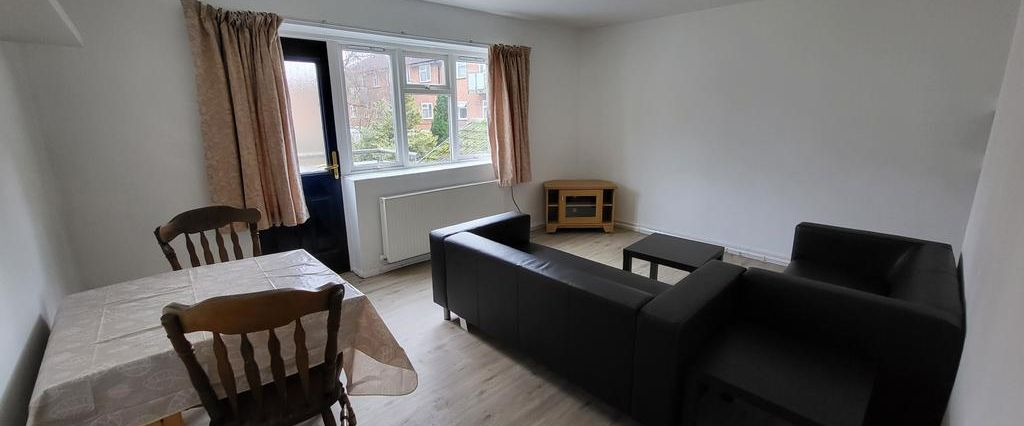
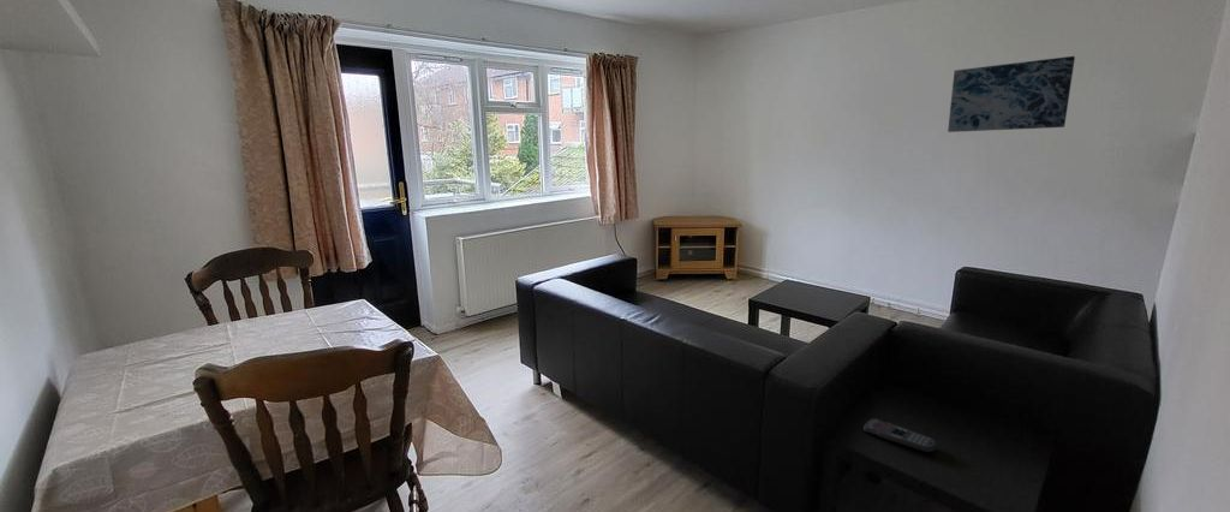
+ remote control [862,417,938,454]
+ wall art [947,55,1076,133]
